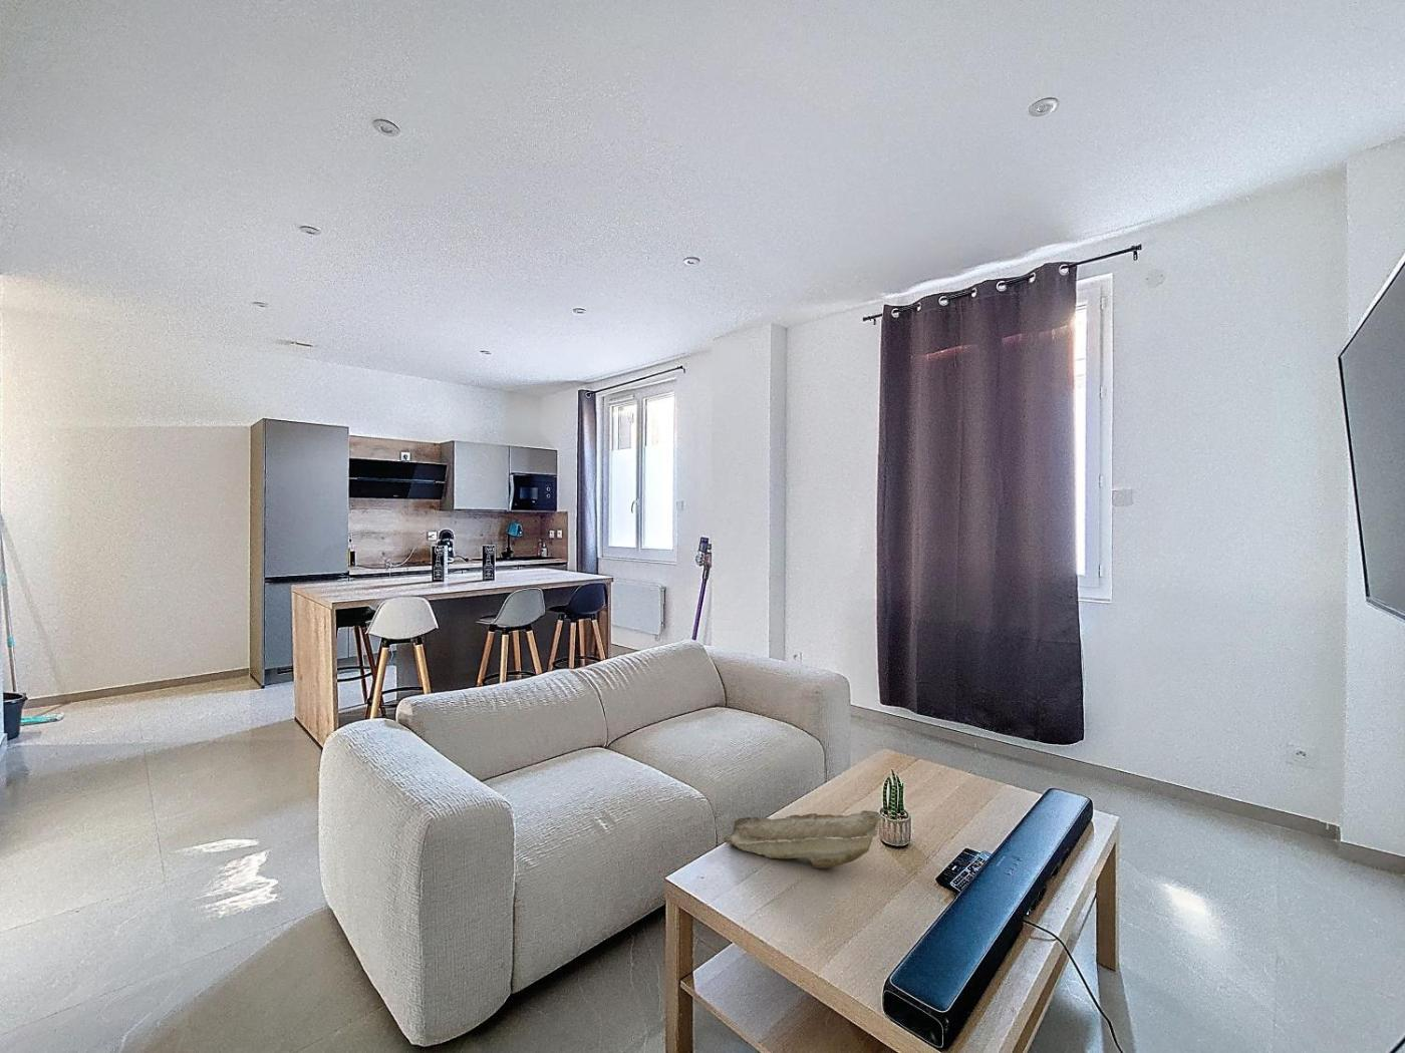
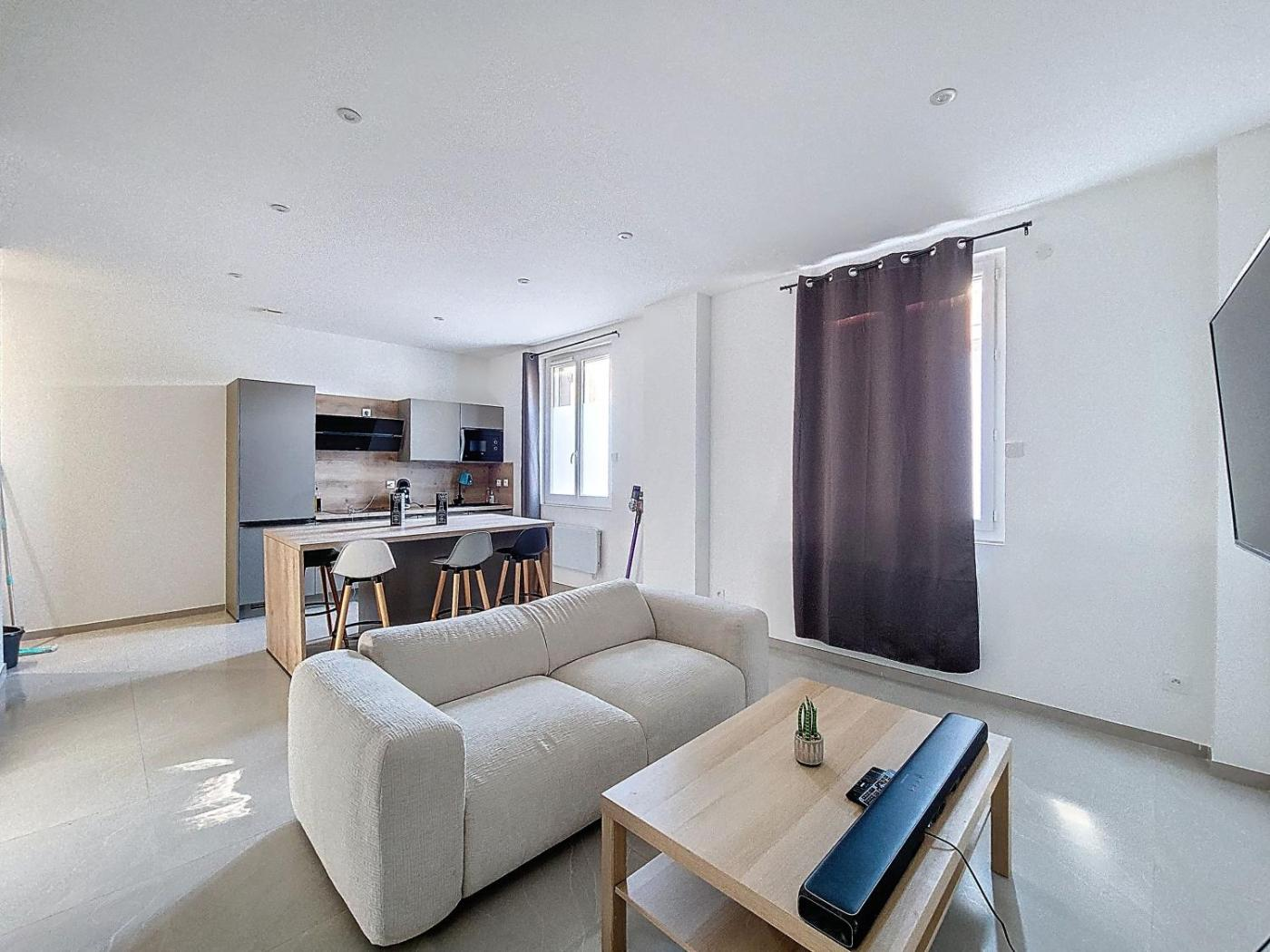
- decorative bowl [722,810,882,869]
